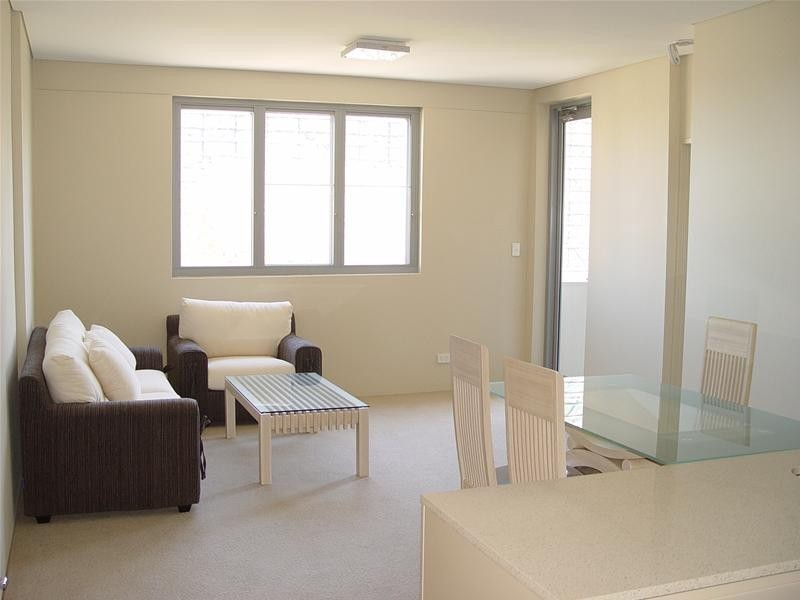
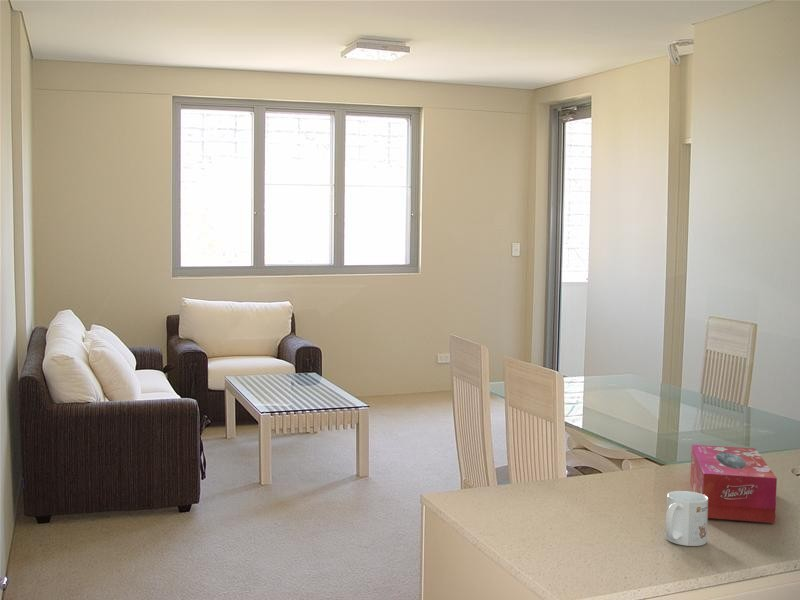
+ tissue box [689,444,778,524]
+ mug [664,490,709,547]
